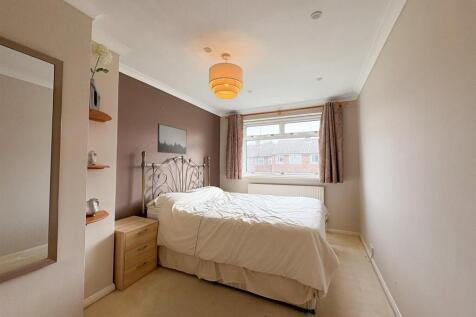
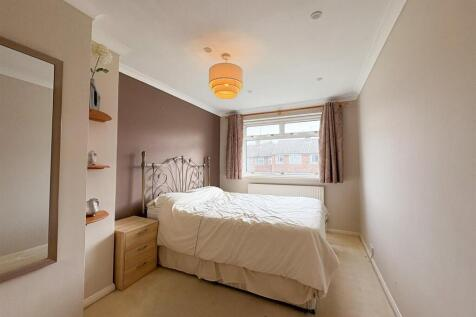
- wall art [156,123,187,155]
